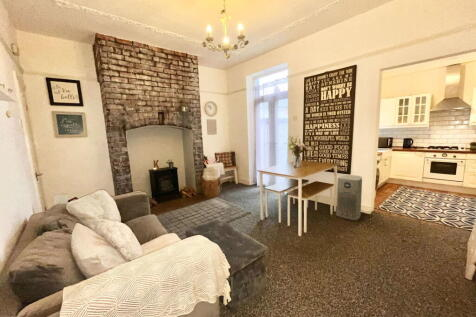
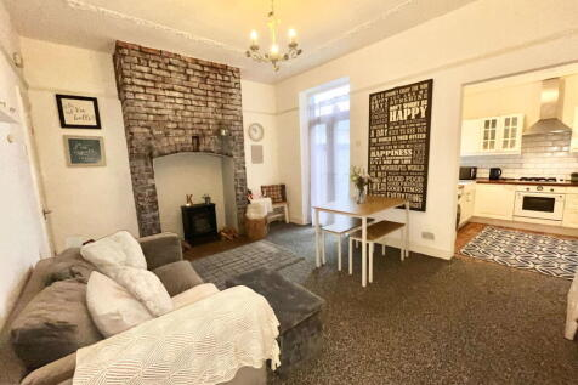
- air purifier [335,174,363,221]
